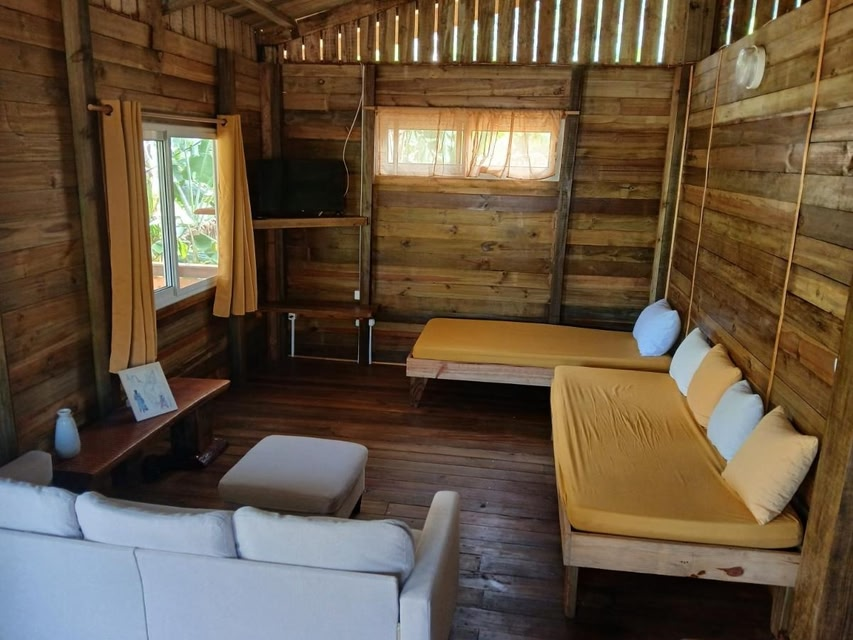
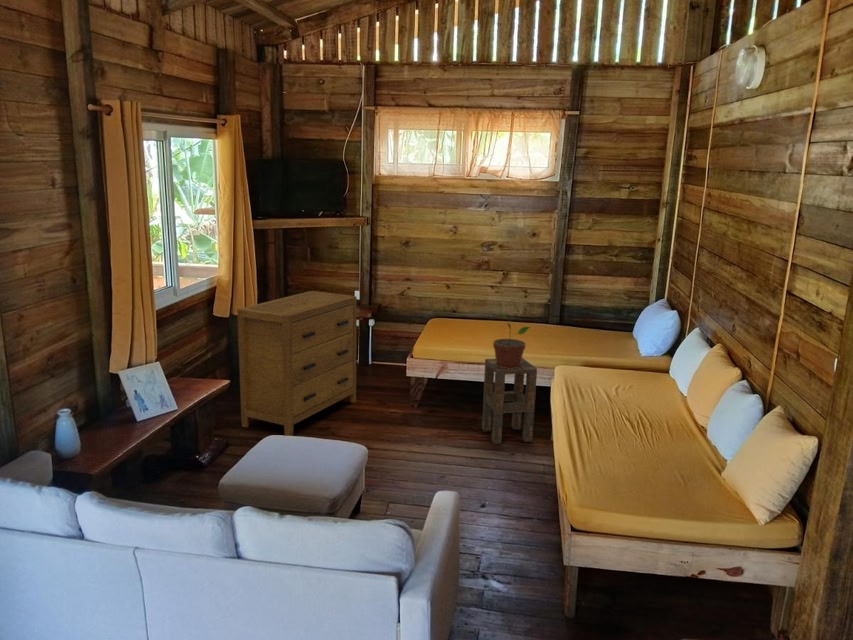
+ side table [481,357,538,445]
+ potted plant [492,311,531,369]
+ dresser [236,290,358,436]
